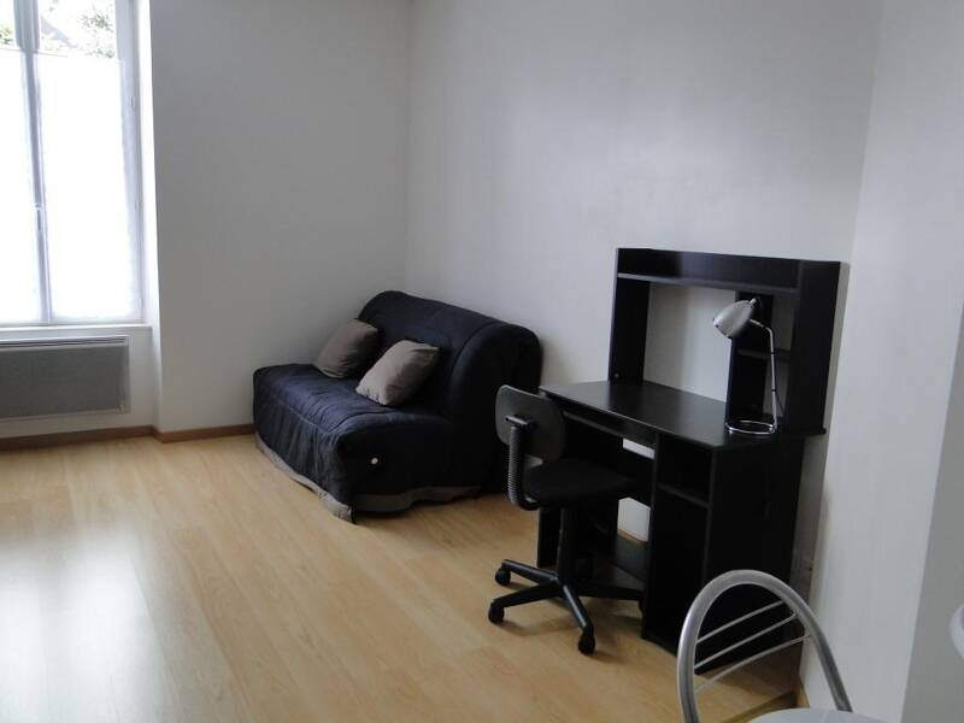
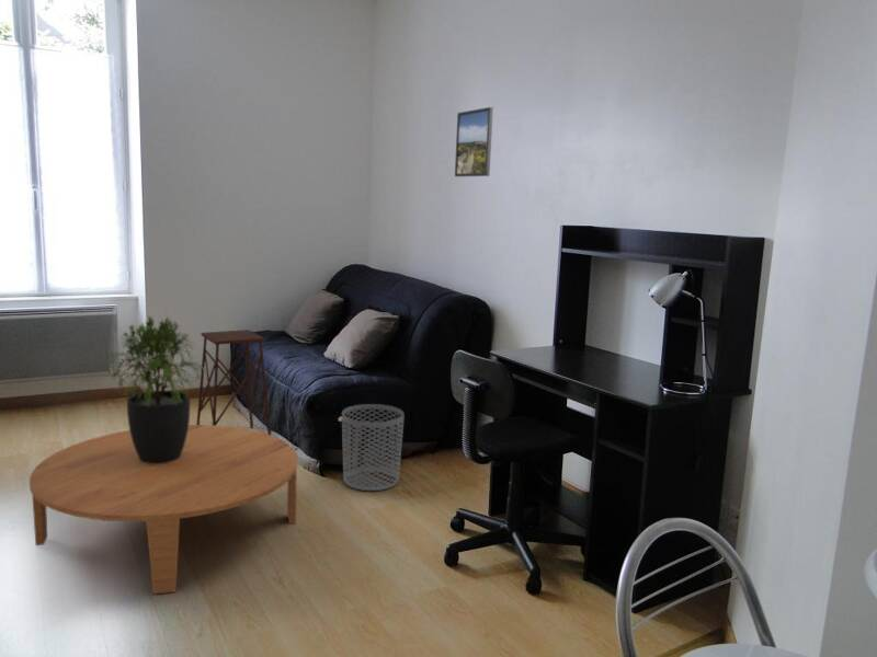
+ side table [195,328,272,436]
+ waste bin [341,403,406,492]
+ potted plant [106,314,207,464]
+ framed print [454,106,494,177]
+ coffee table [29,424,298,595]
